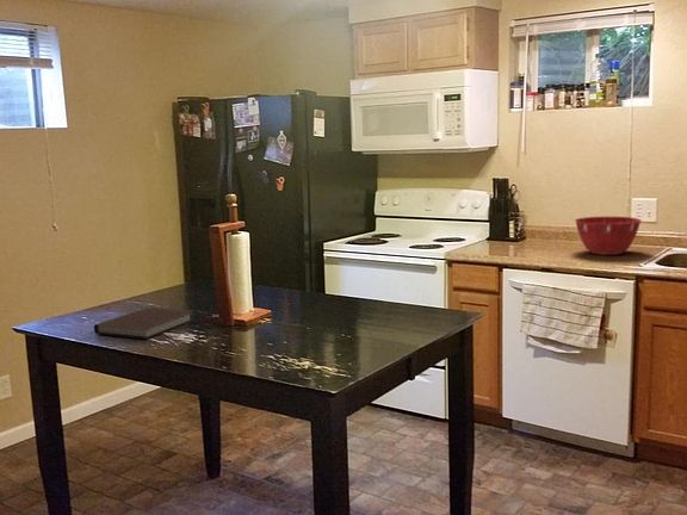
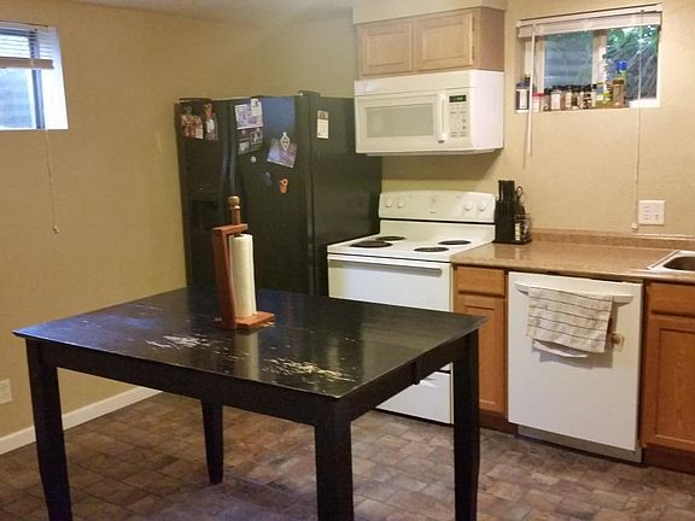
- notebook [93,306,194,340]
- mixing bowl [574,216,643,256]
